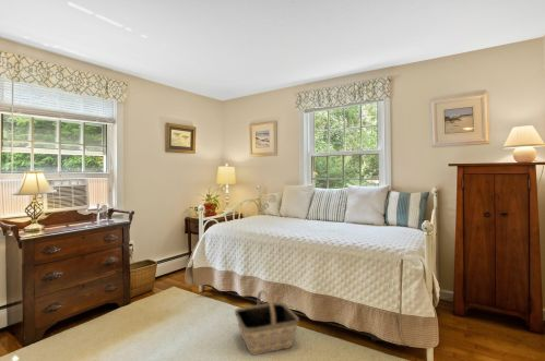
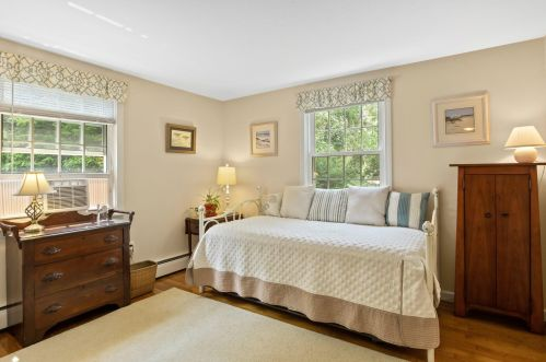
- basket [234,289,300,357]
